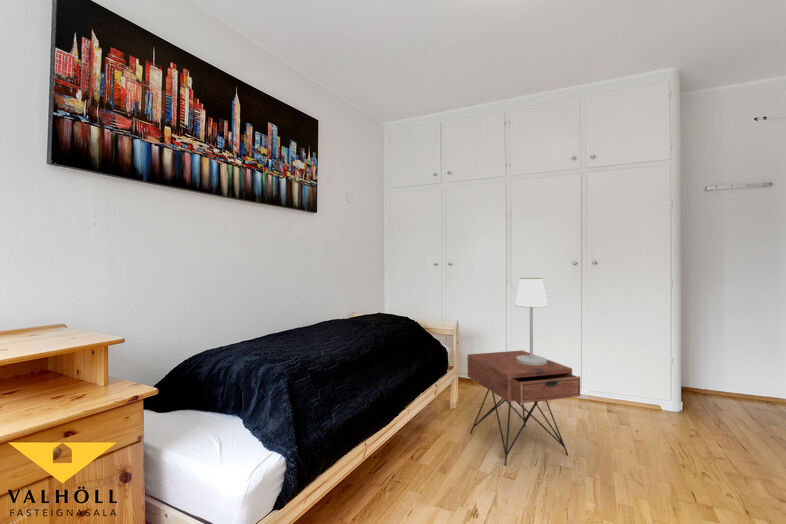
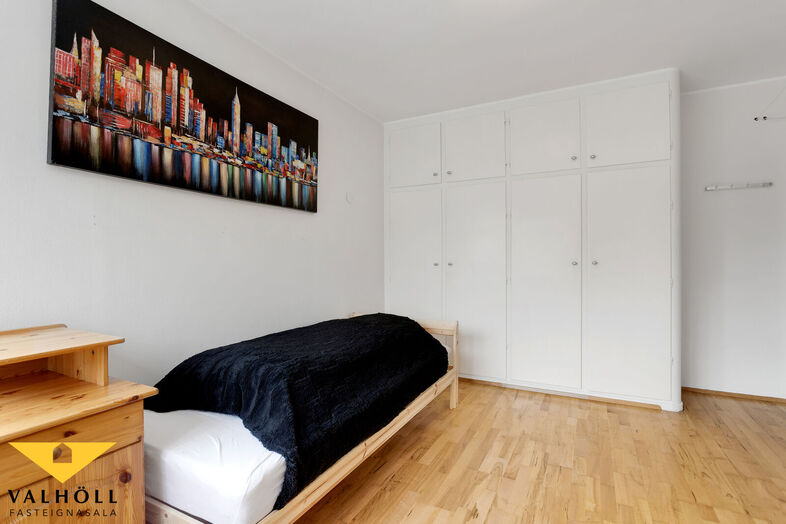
- table lamp [514,277,549,365]
- nightstand [467,349,581,466]
